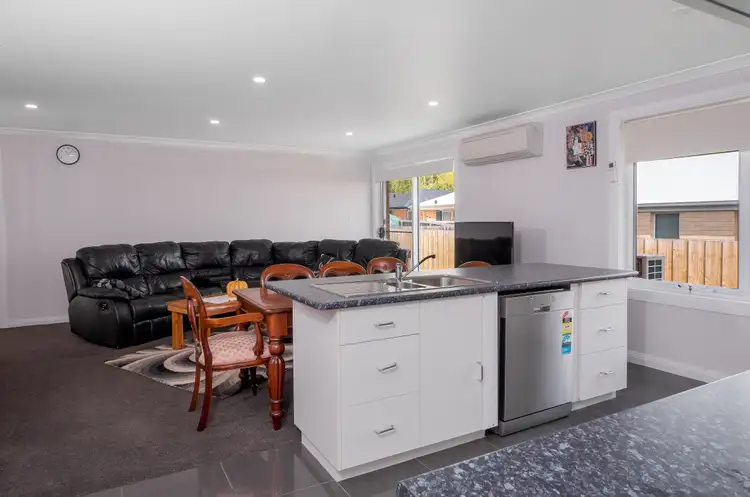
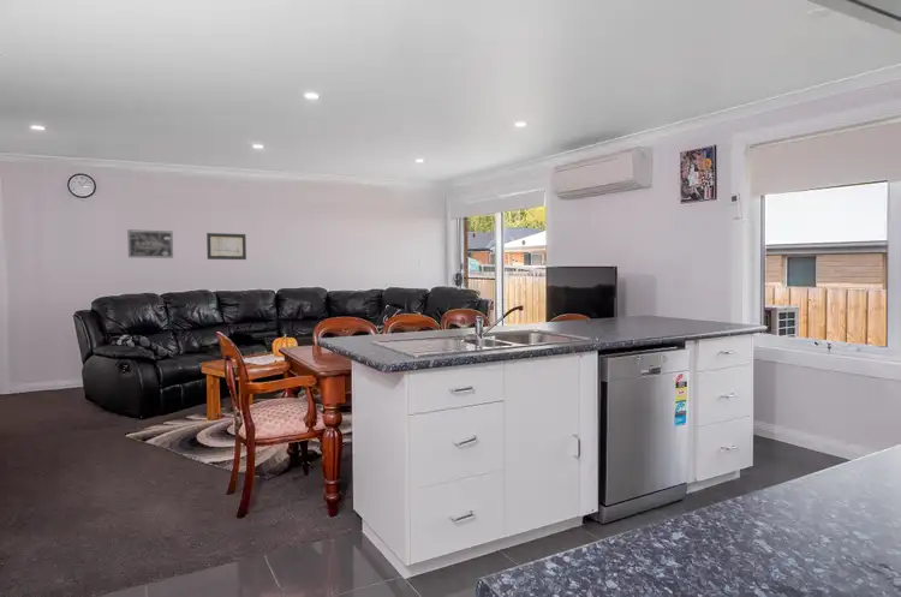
+ wall art [126,228,174,259]
+ wall art [205,232,247,261]
